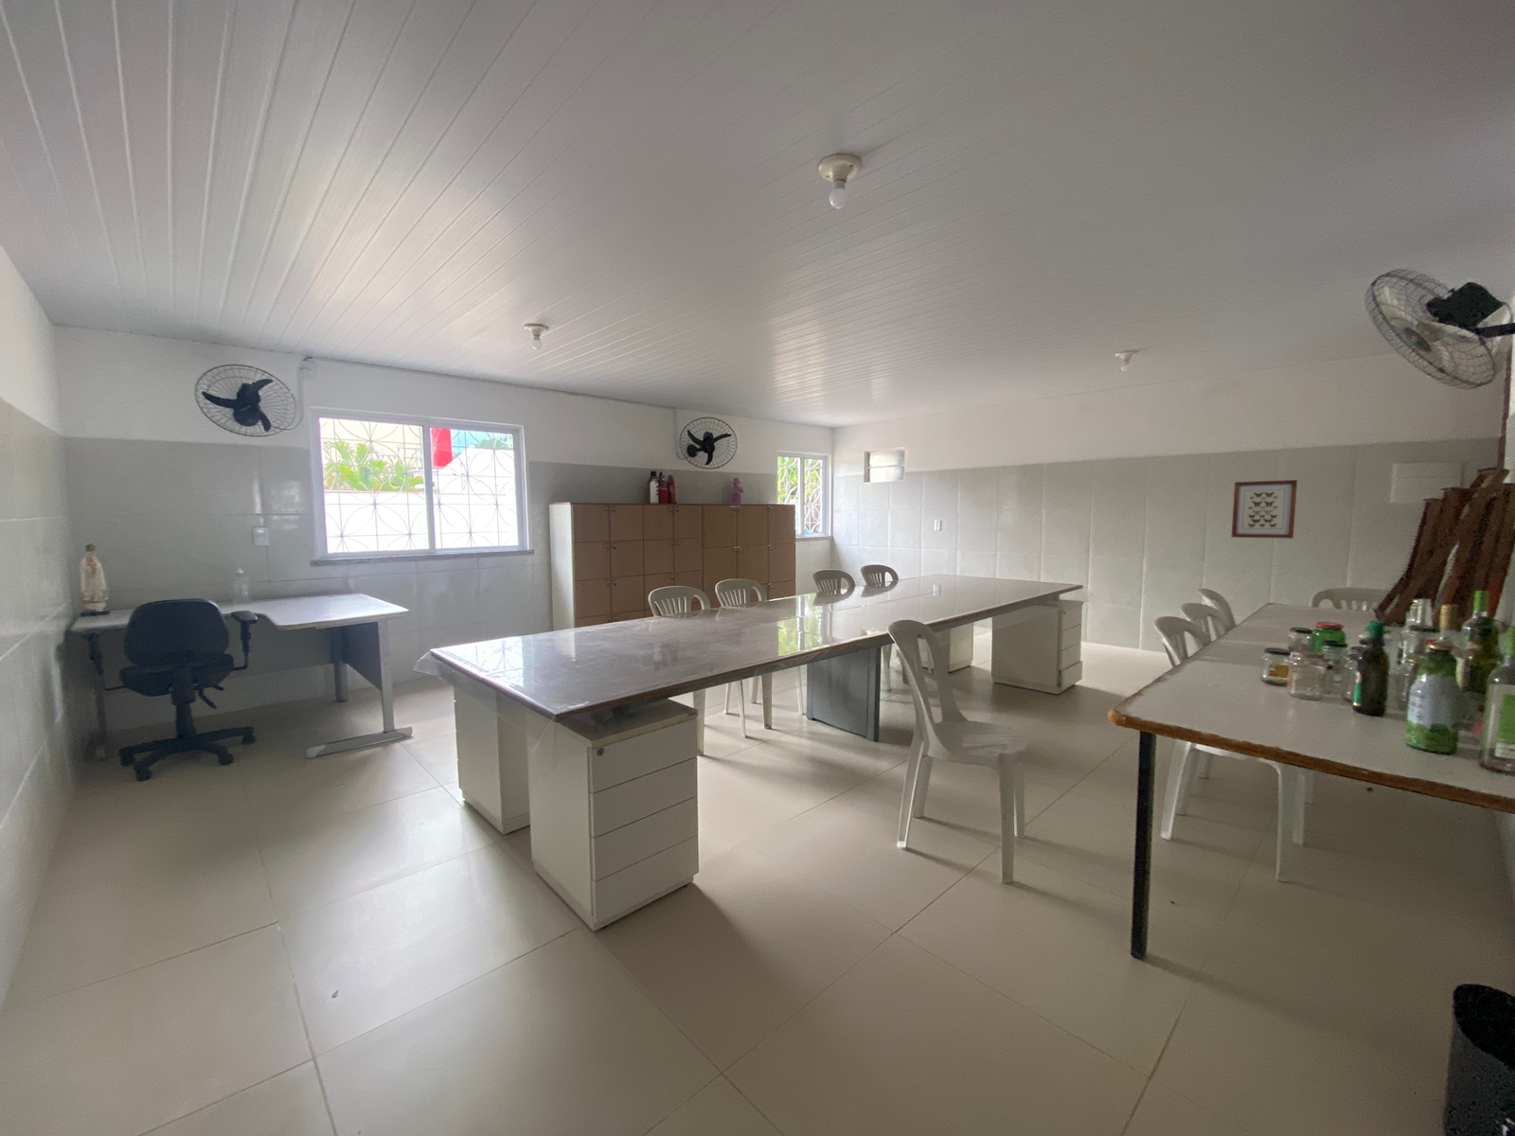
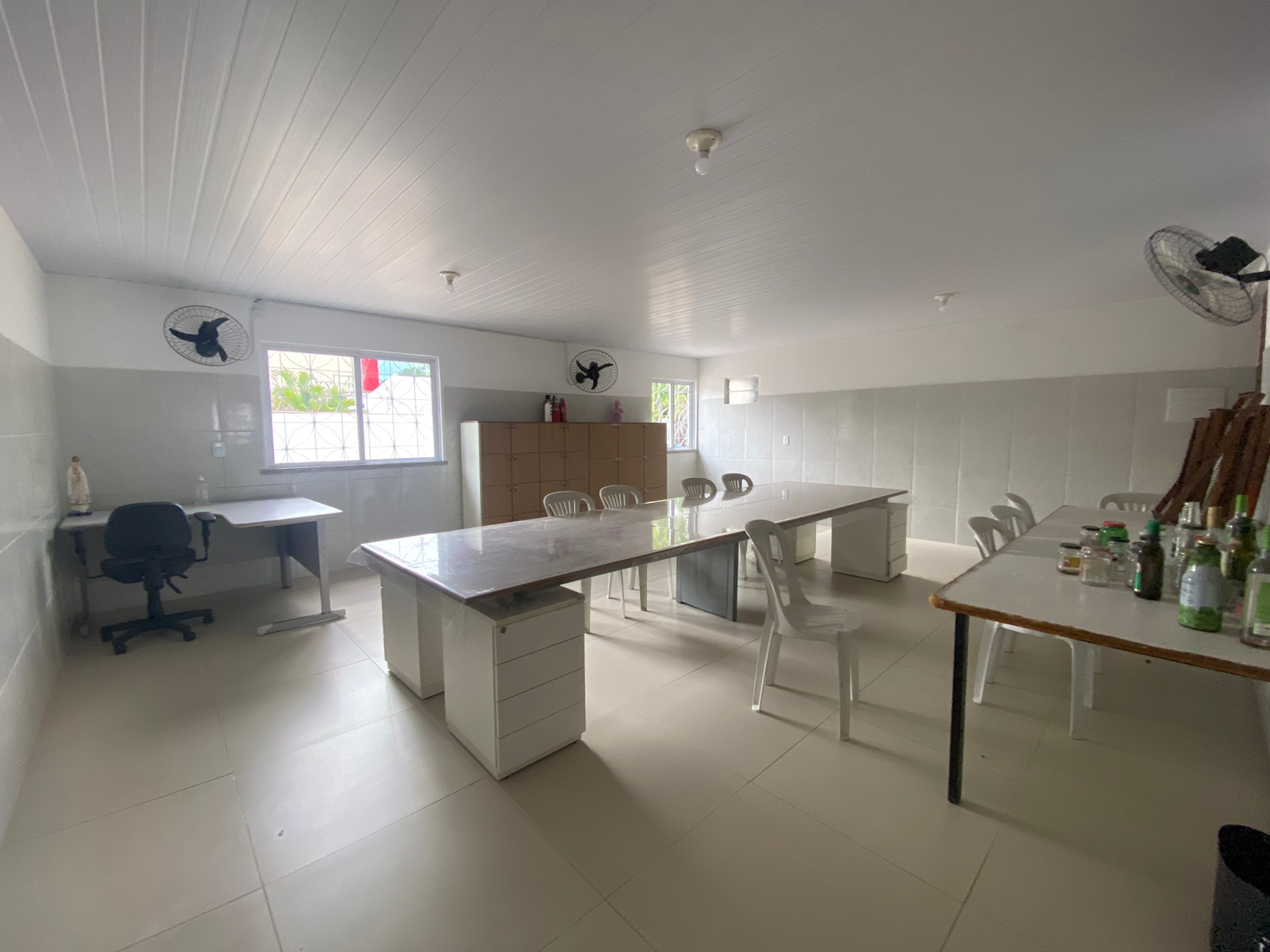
- wall art [1231,479,1298,539]
